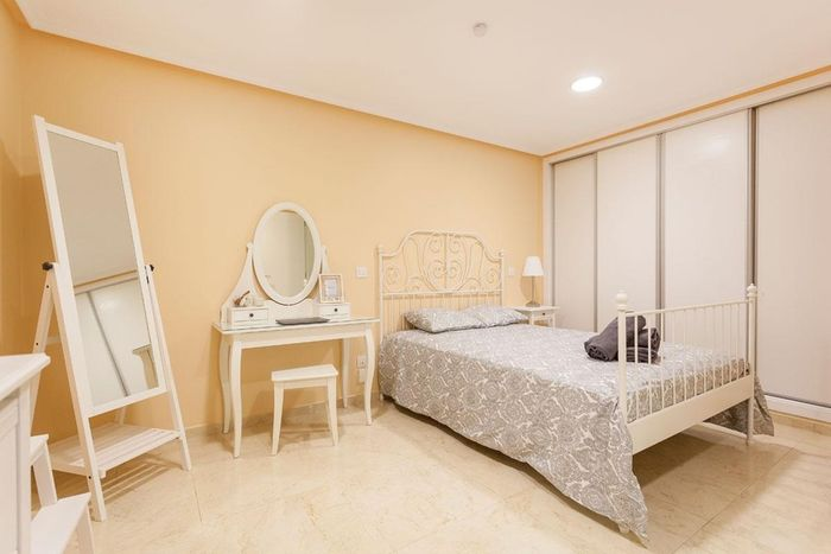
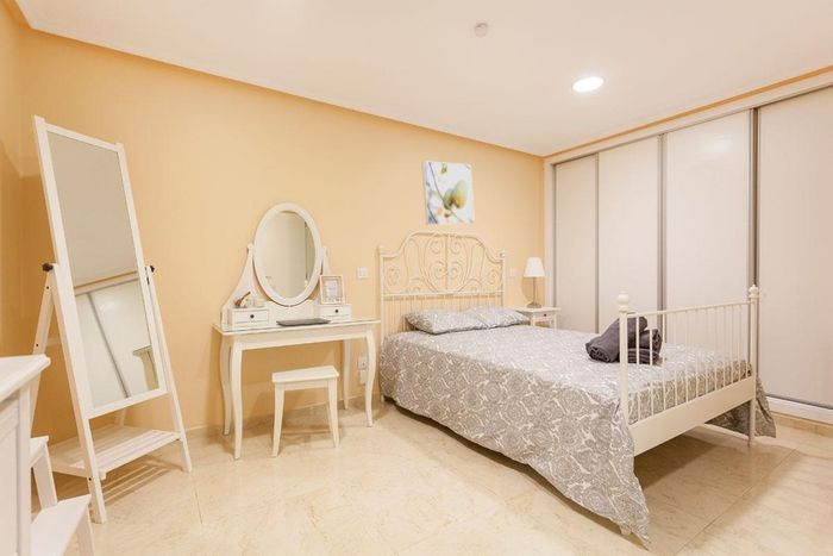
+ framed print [420,160,476,226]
